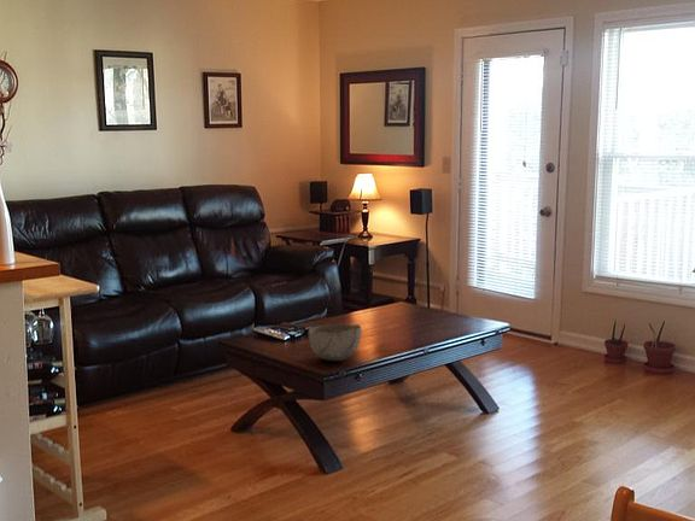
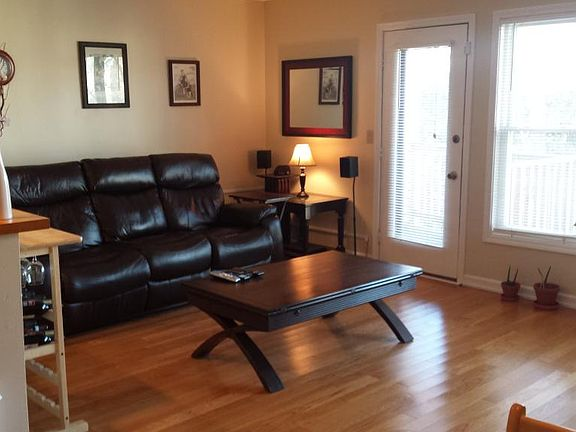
- bowl [306,323,363,362]
